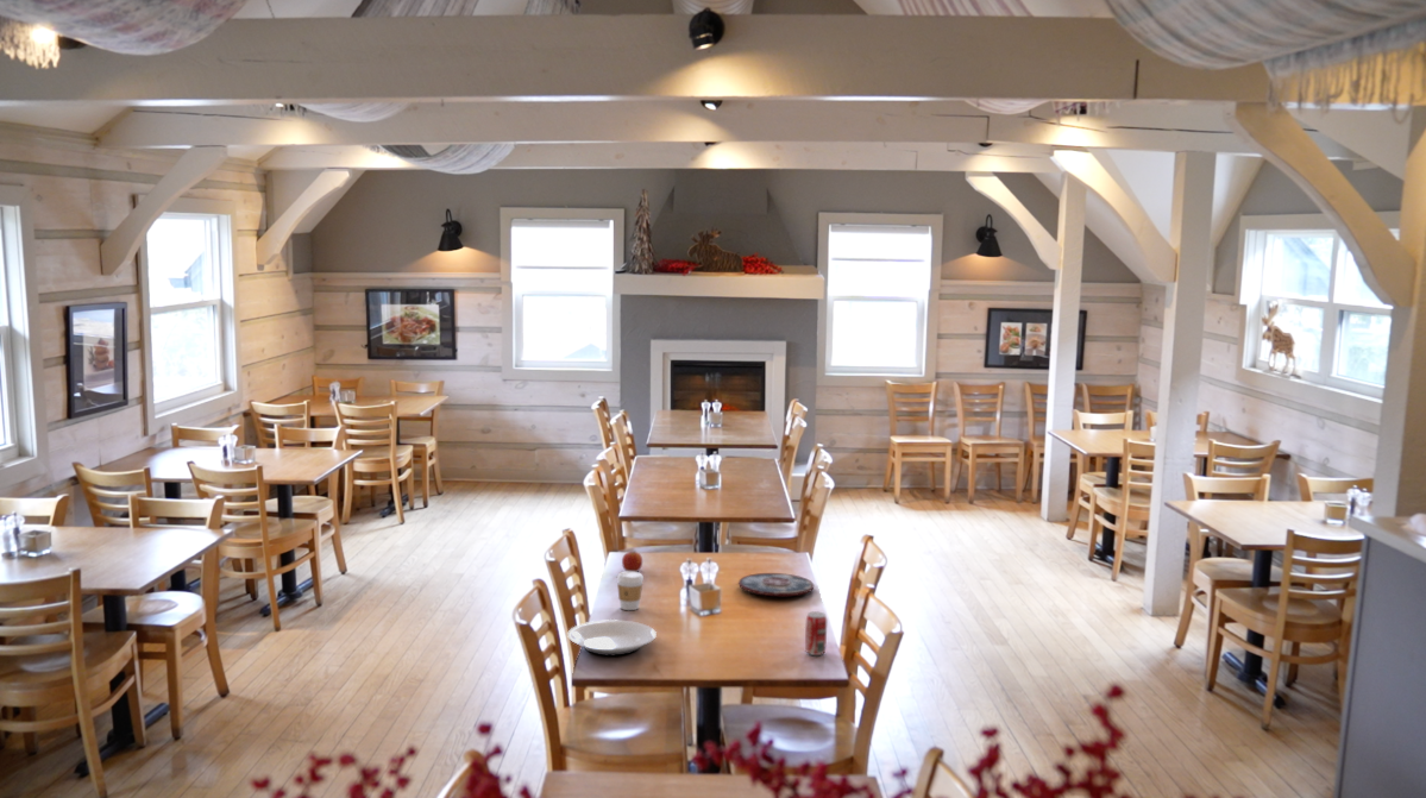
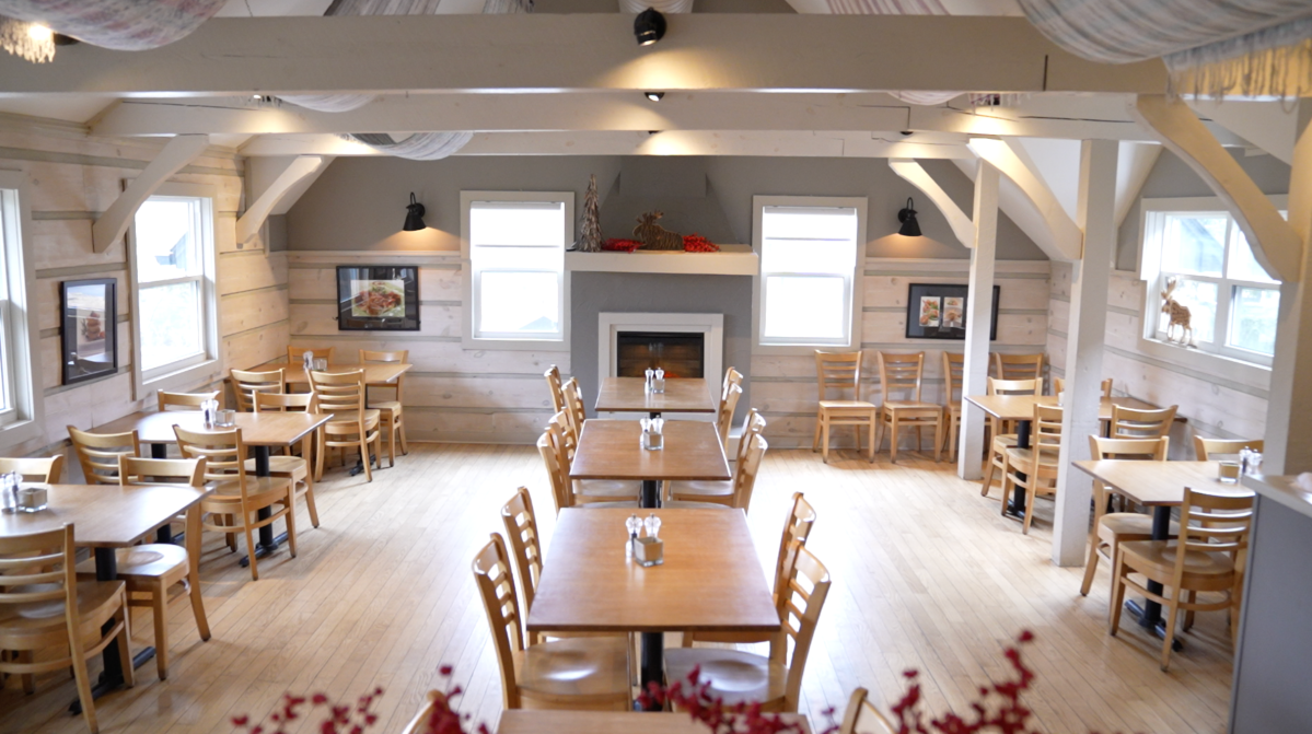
- coffee cup [616,570,645,611]
- beverage can [804,610,828,656]
- fruit [621,549,643,572]
- plate [737,572,815,597]
- plate [566,618,658,658]
